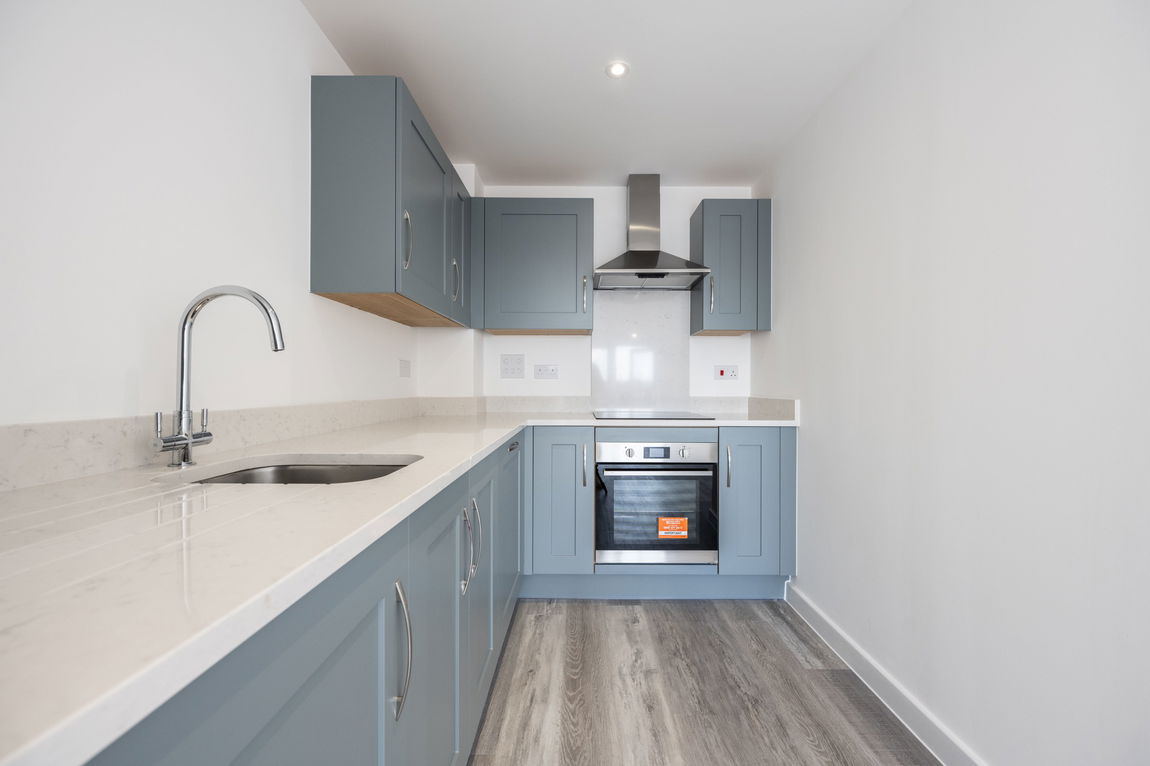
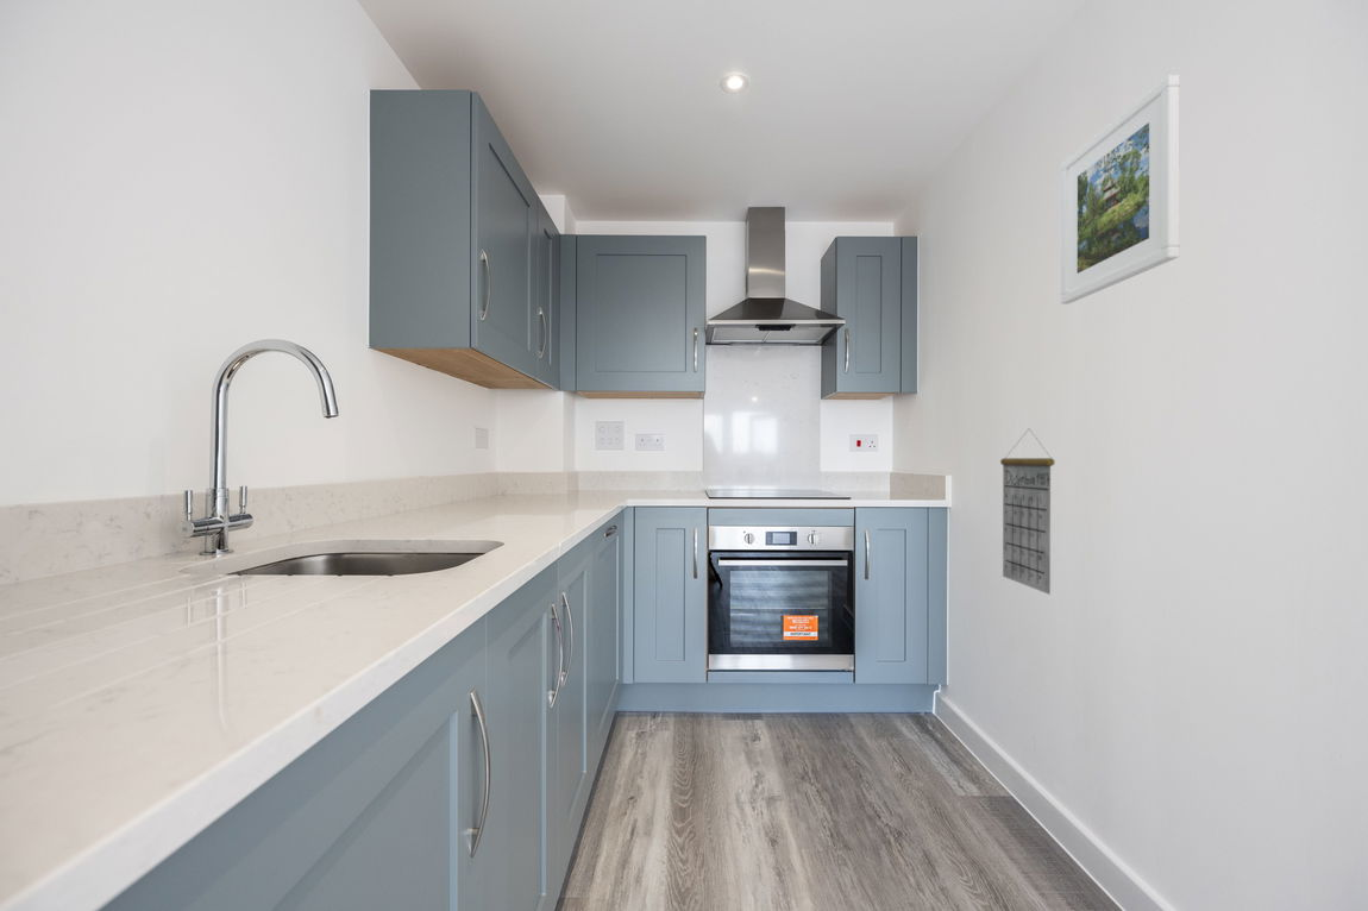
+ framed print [1060,74,1181,306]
+ calendar [999,427,1055,596]
